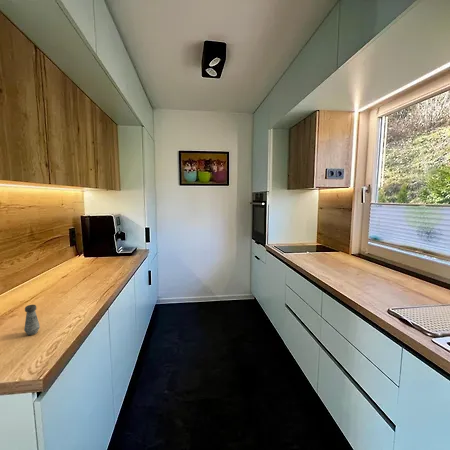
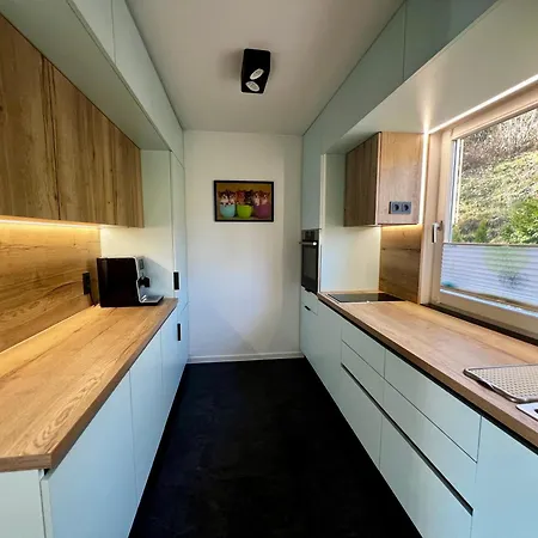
- salt shaker [23,304,41,336]
